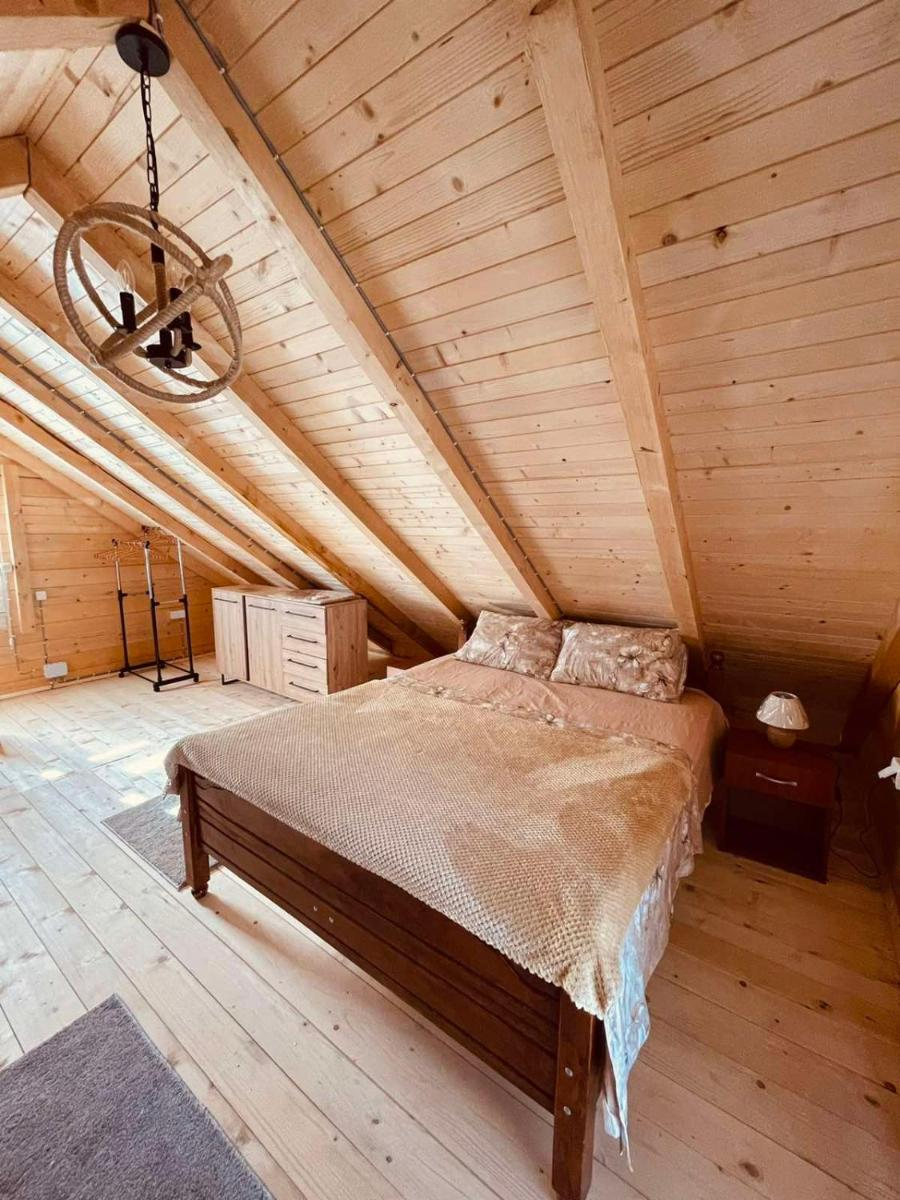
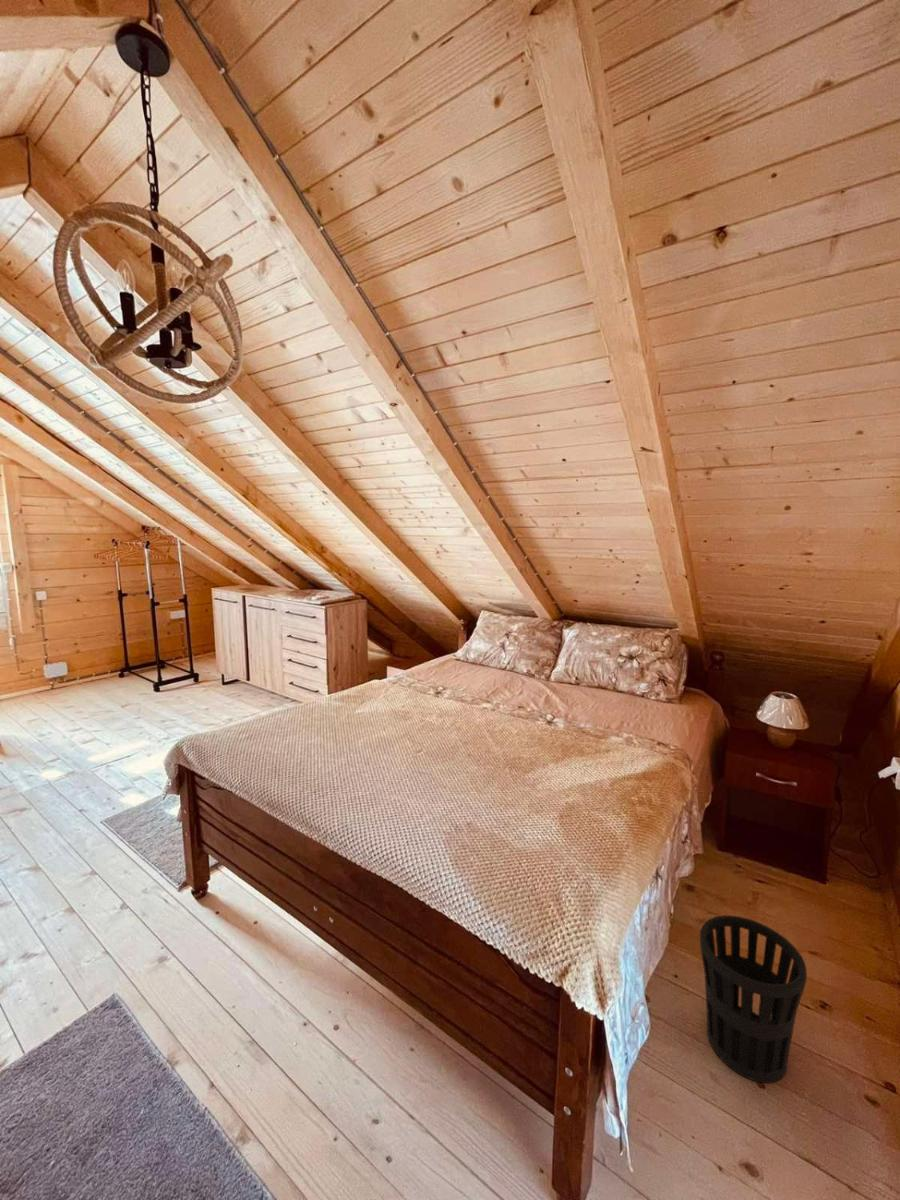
+ wastebasket [699,914,808,1084]
